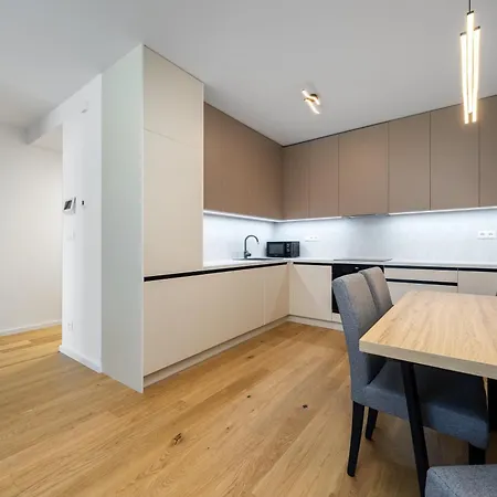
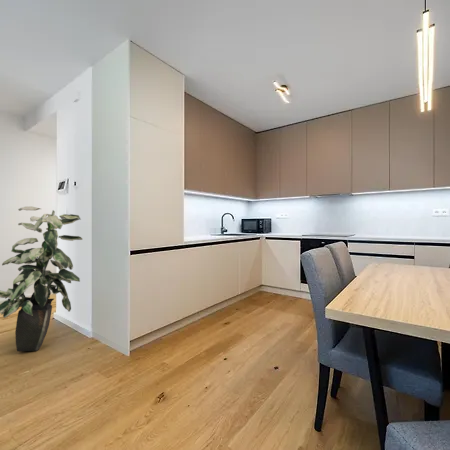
+ indoor plant [0,205,83,352]
